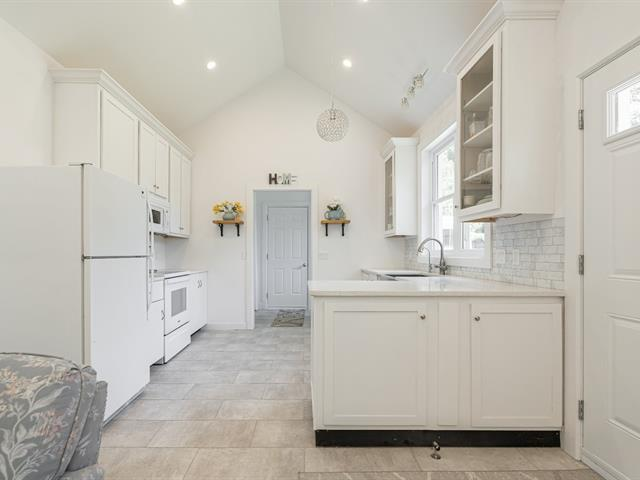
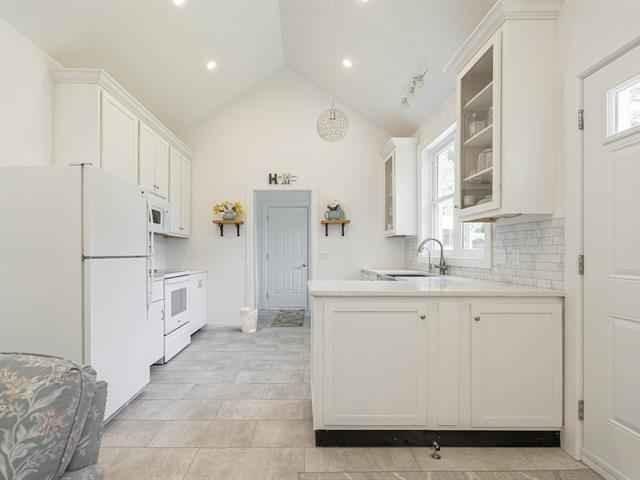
+ wastebasket [239,306,259,334]
